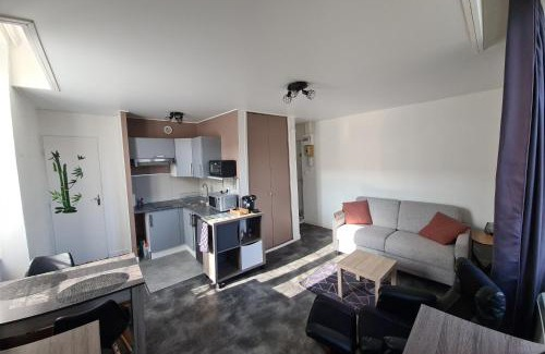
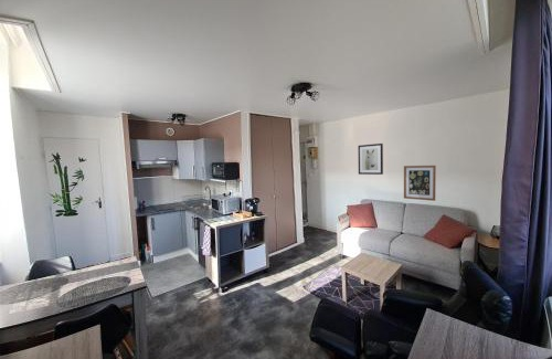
+ wall art [403,165,437,202]
+ wall art [357,142,384,176]
